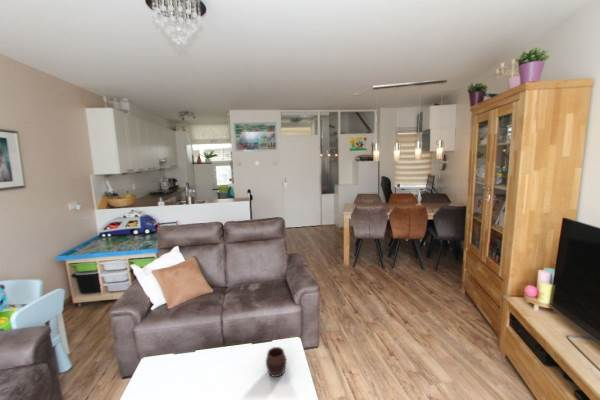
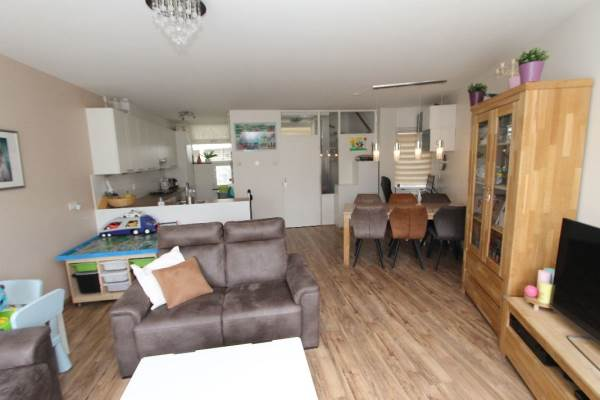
- cup [265,346,287,378]
